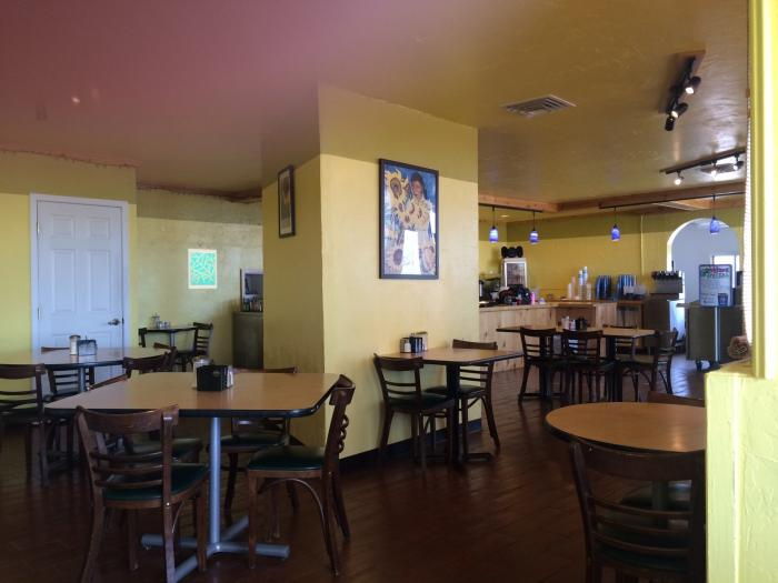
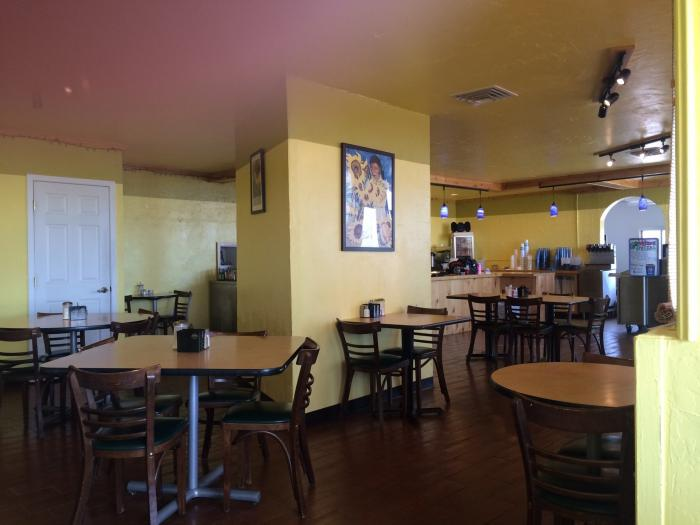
- wall art [188,248,218,290]
